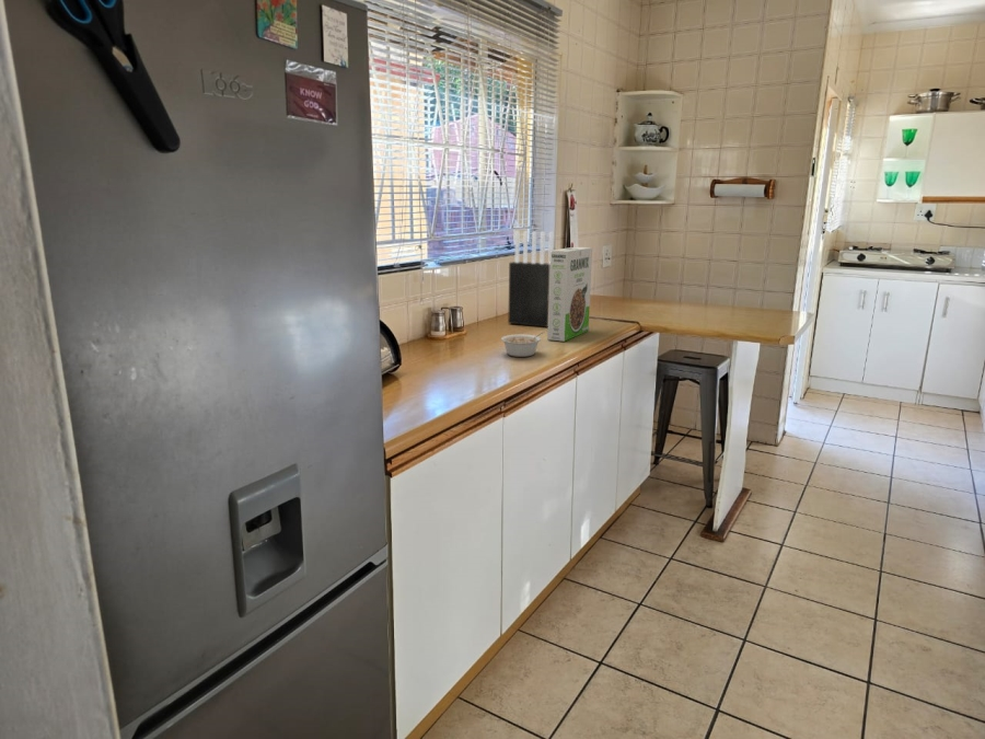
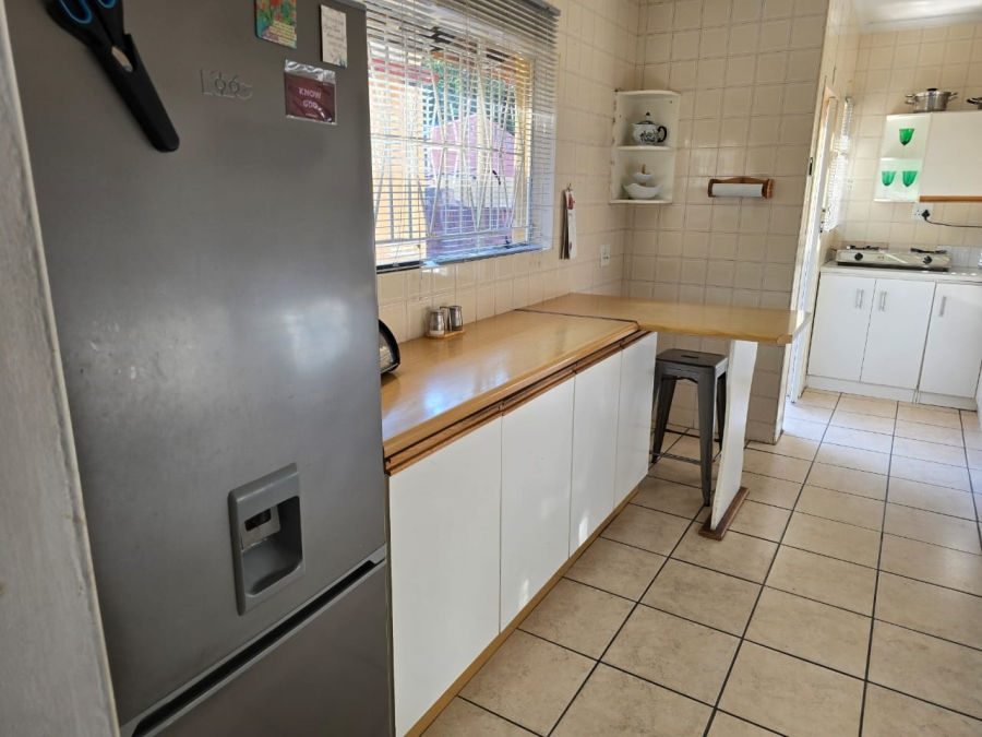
- cereal box [546,246,593,343]
- legume [500,331,546,358]
- knife block [507,230,555,328]
